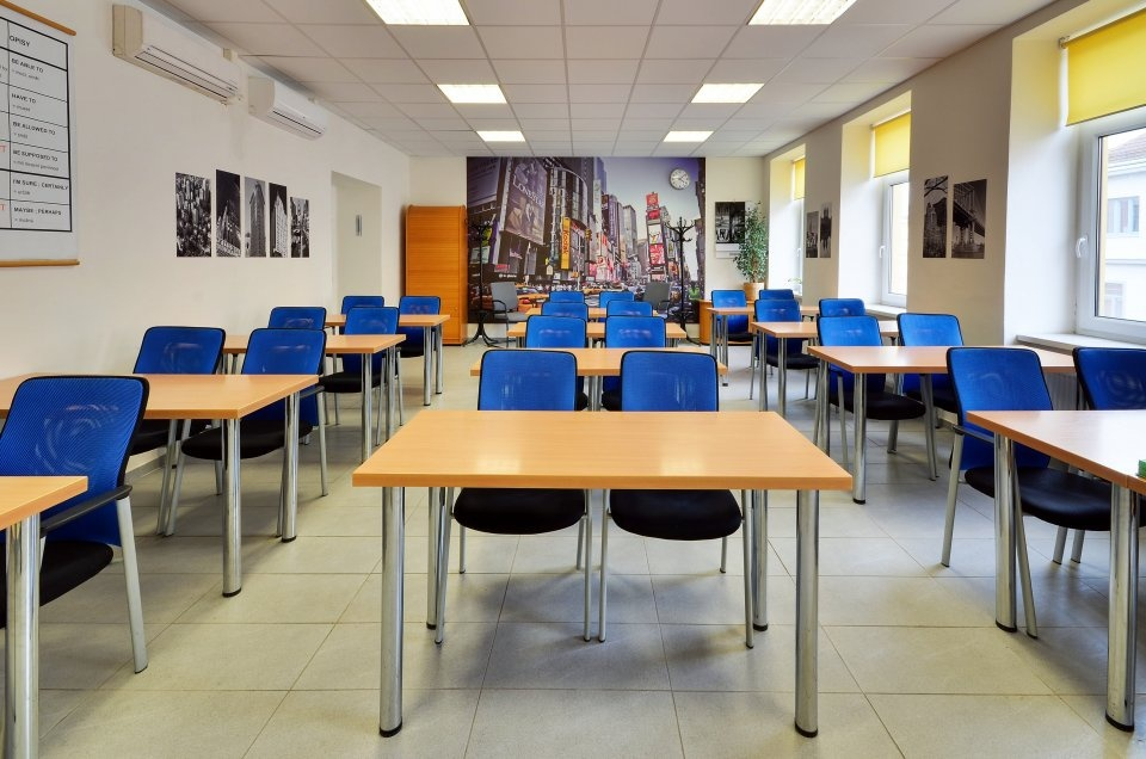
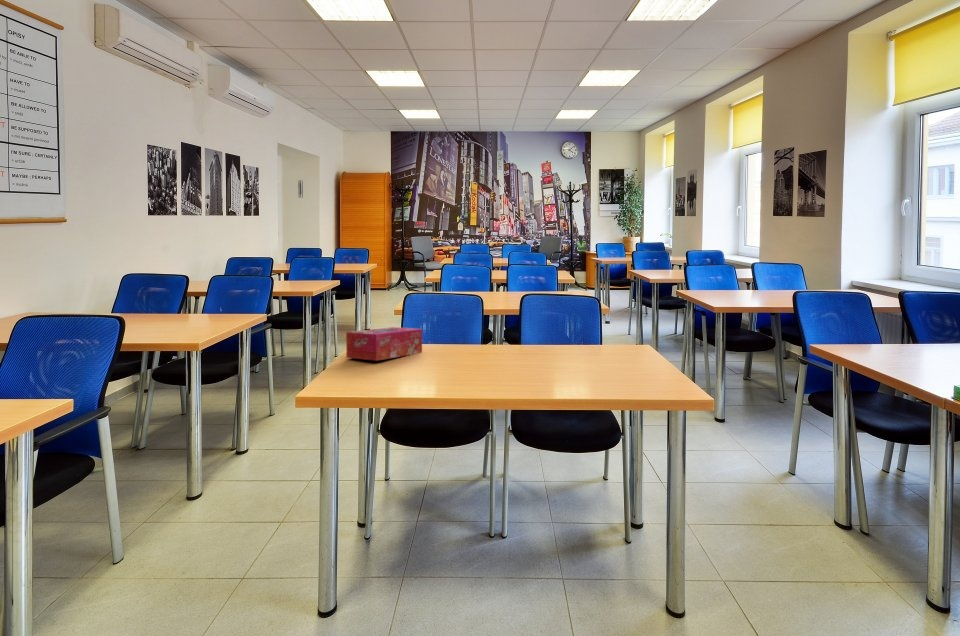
+ tissue box [345,326,423,362]
